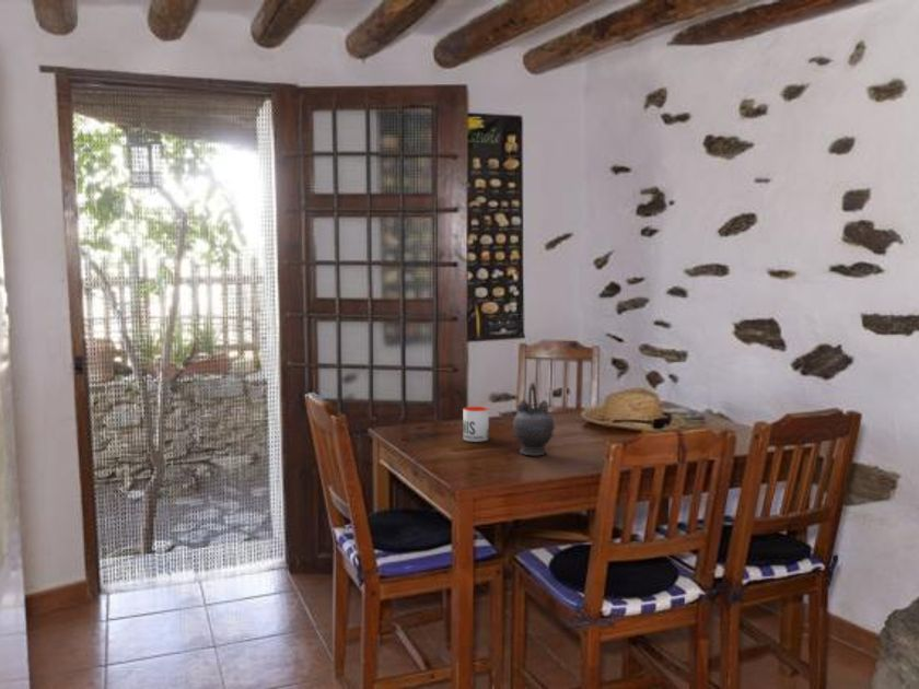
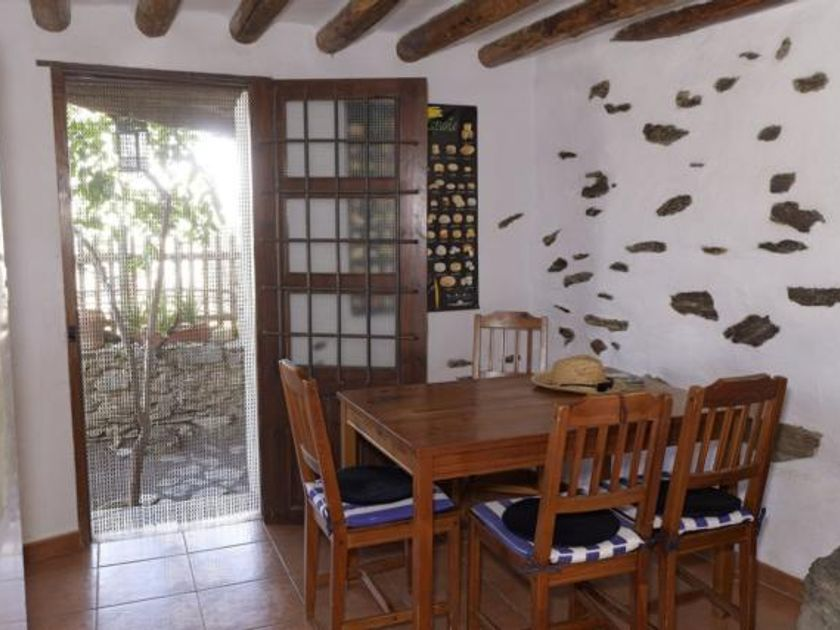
- teapot [512,382,557,457]
- mug [462,406,490,443]
